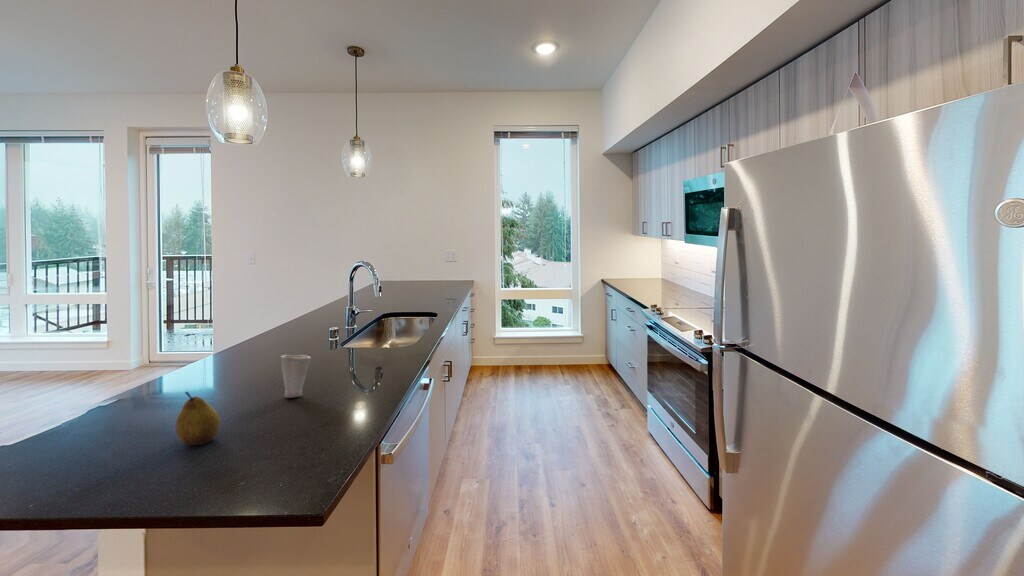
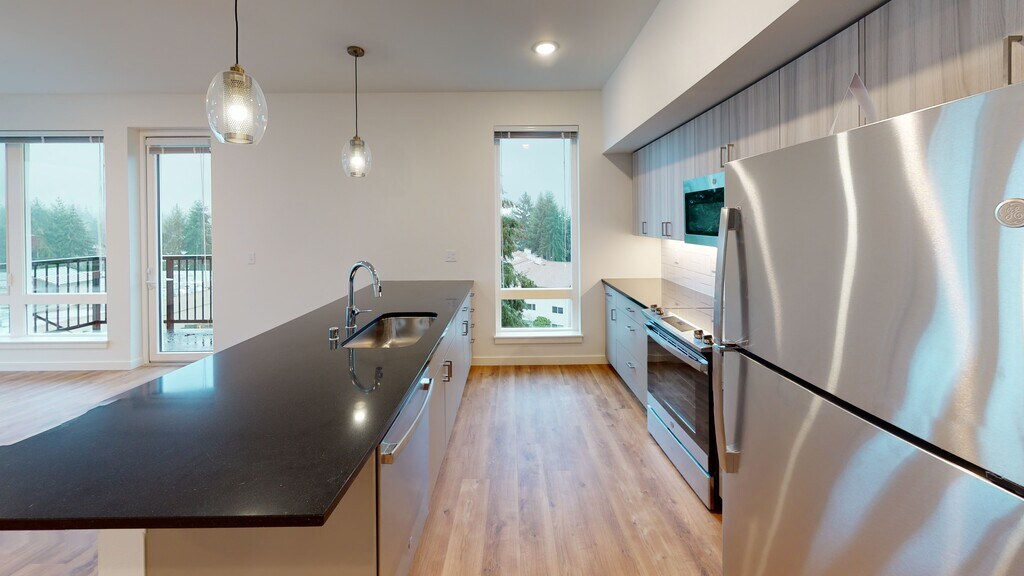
- fruit [175,391,221,446]
- cup [280,354,312,399]
